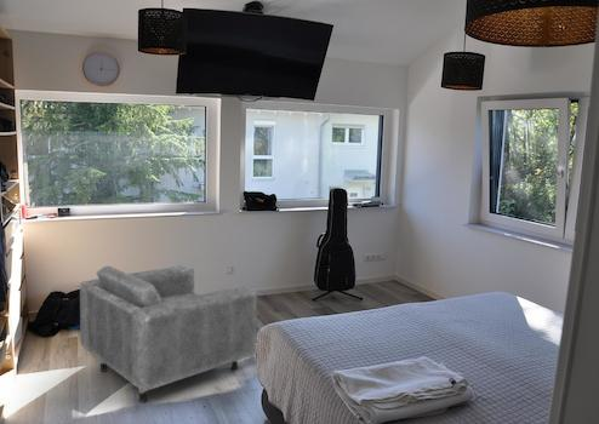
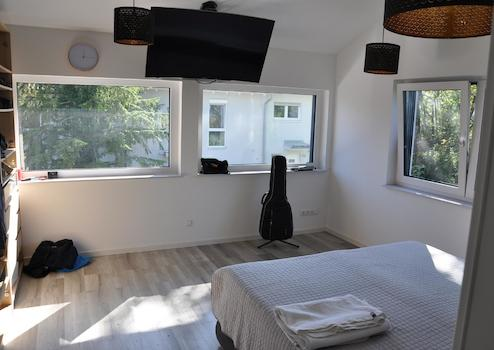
- armchair [79,264,258,403]
